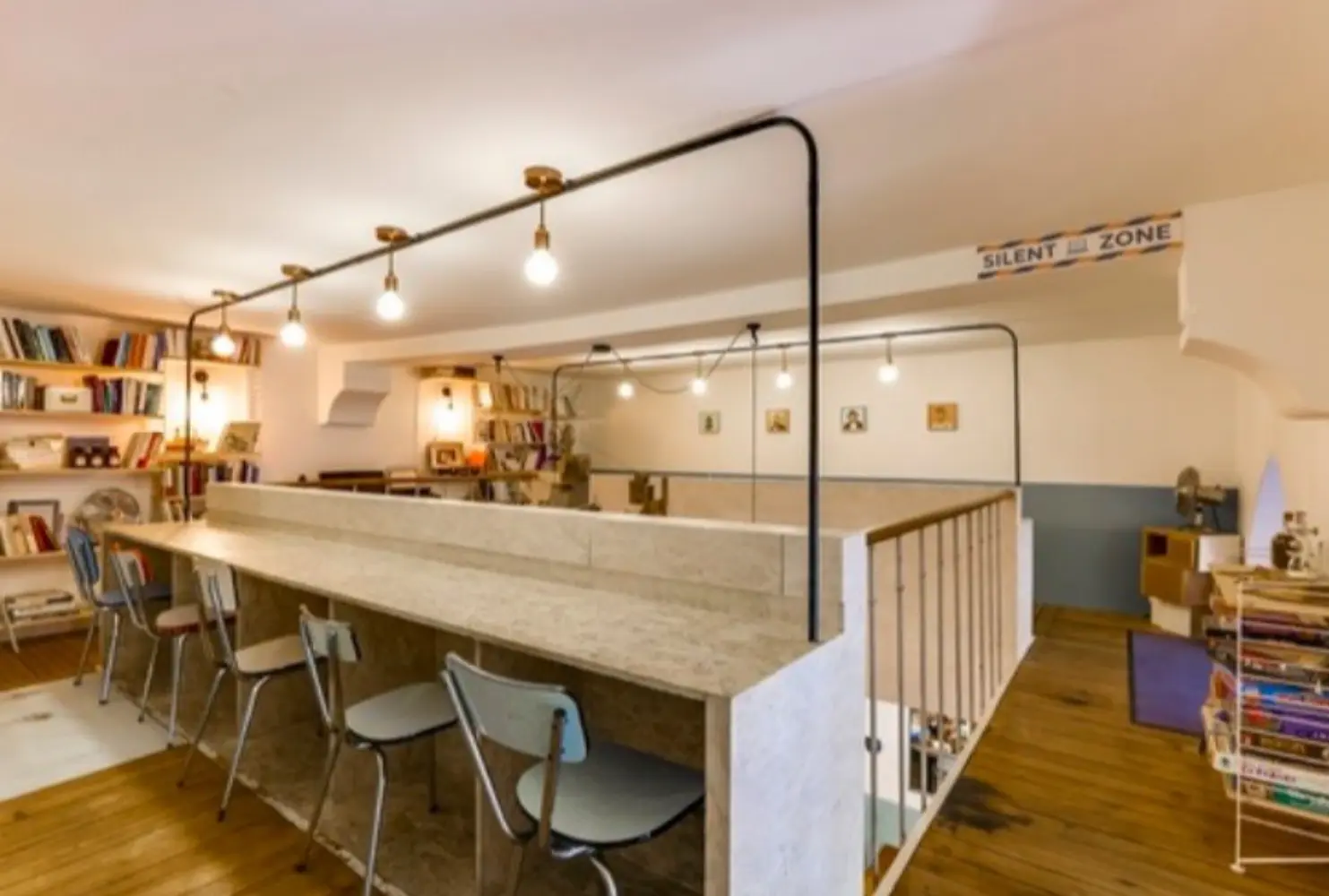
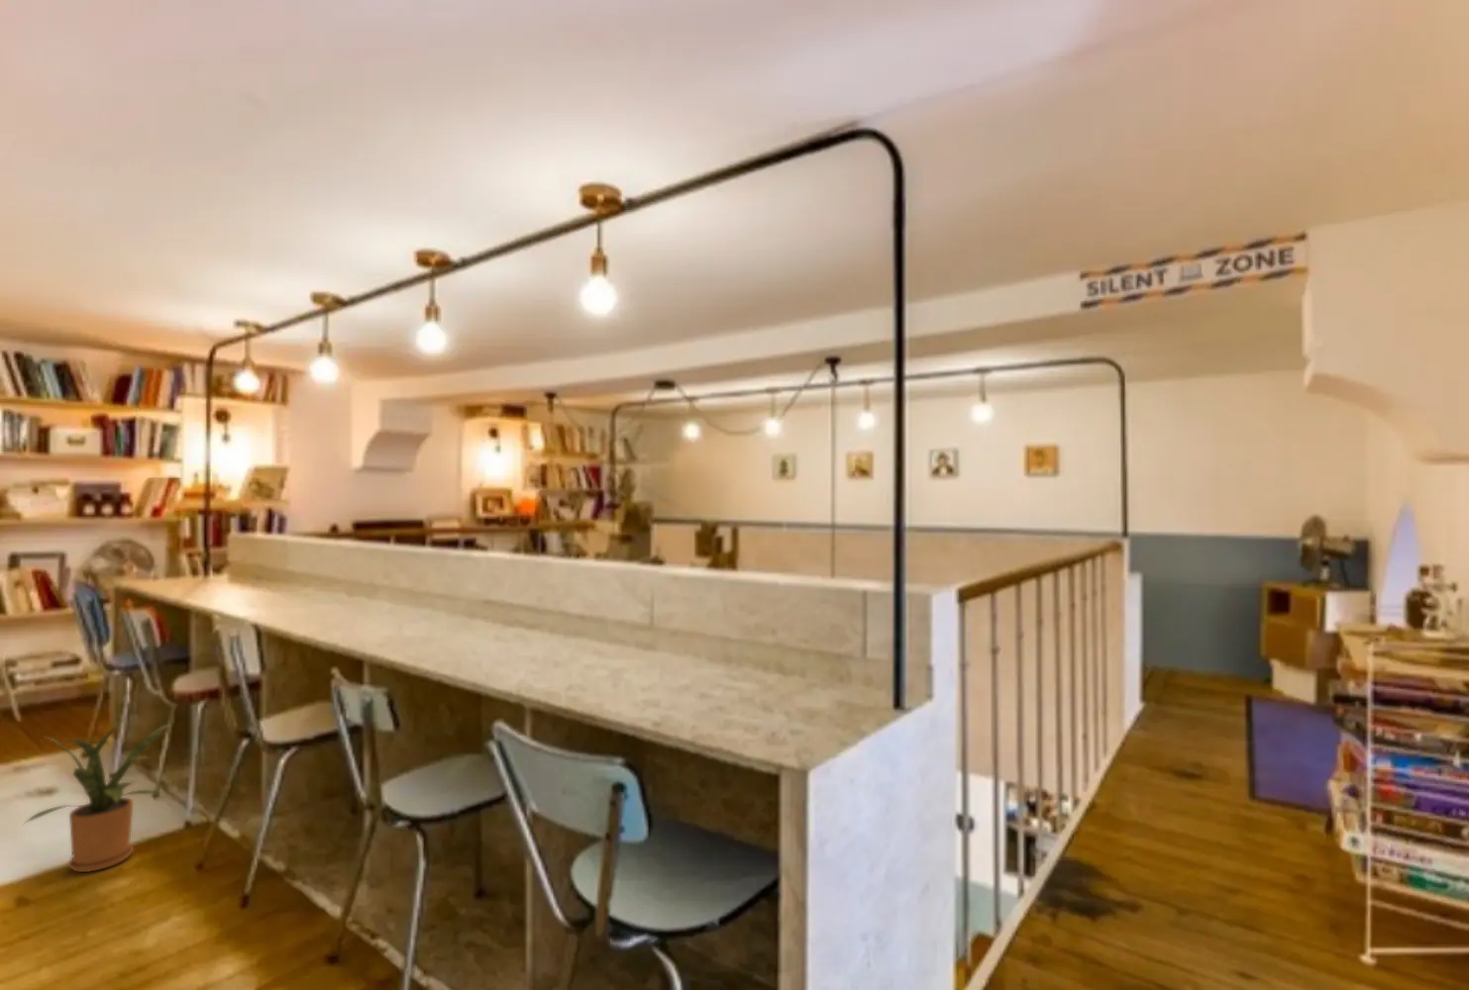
+ house plant [23,718,177,873]
